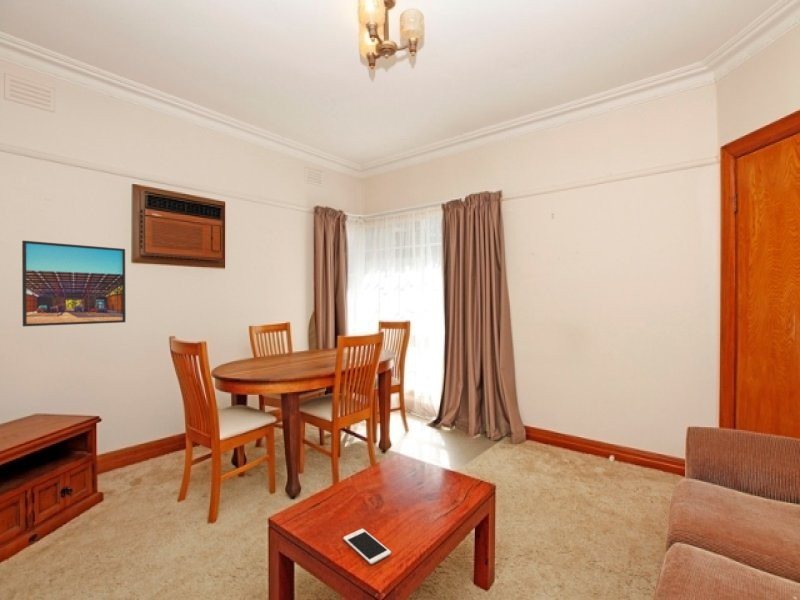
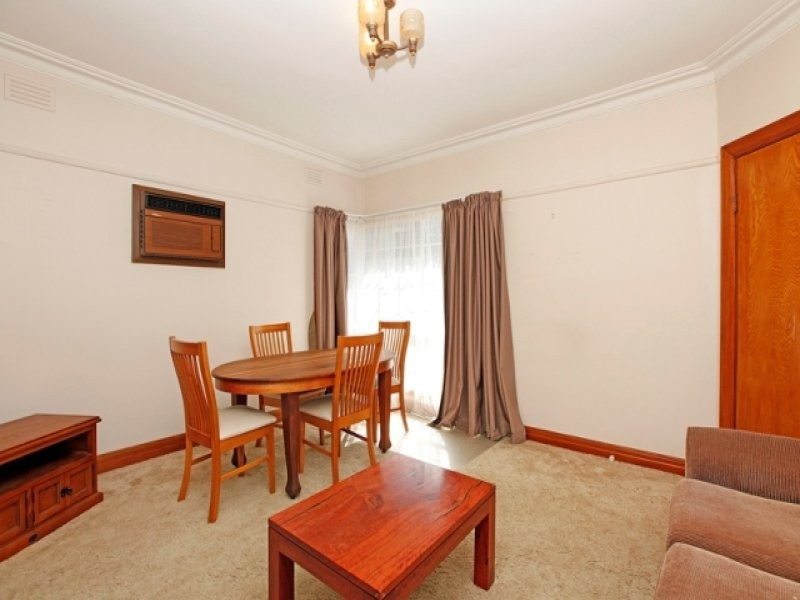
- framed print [21,240,127,327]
- cell phone [342,528,392,565]
